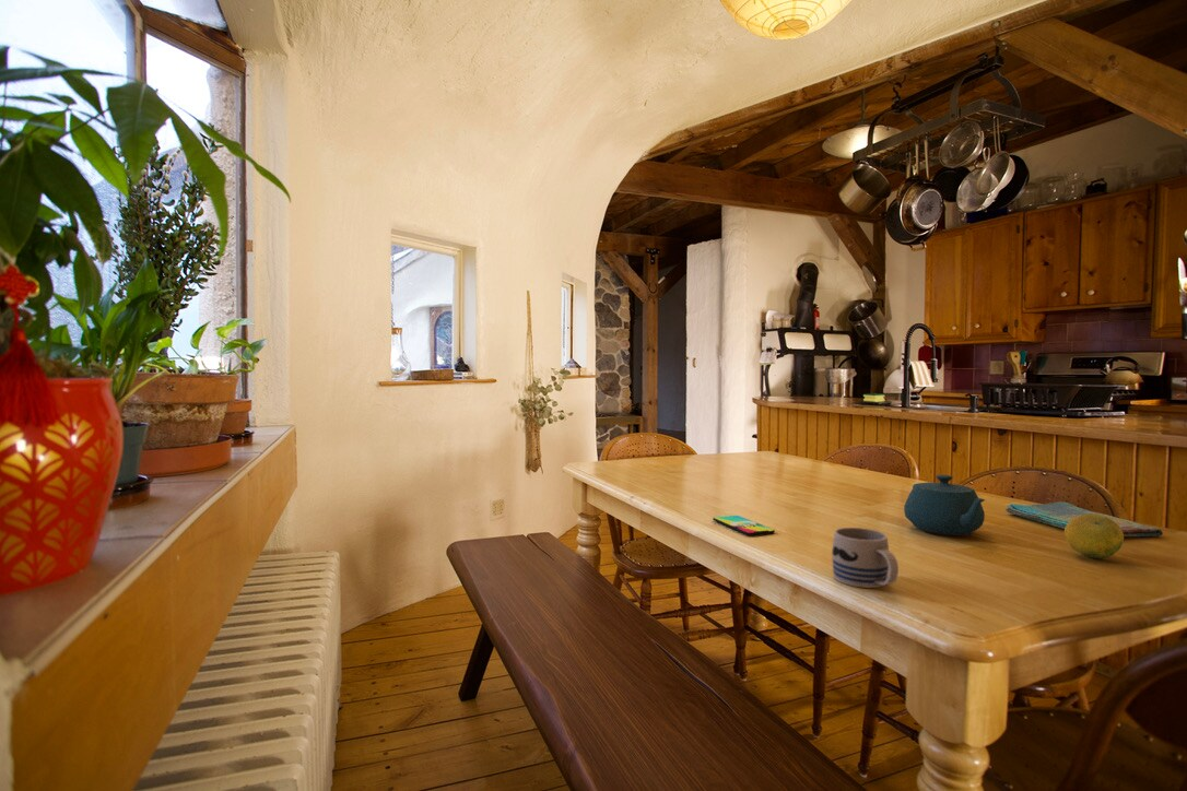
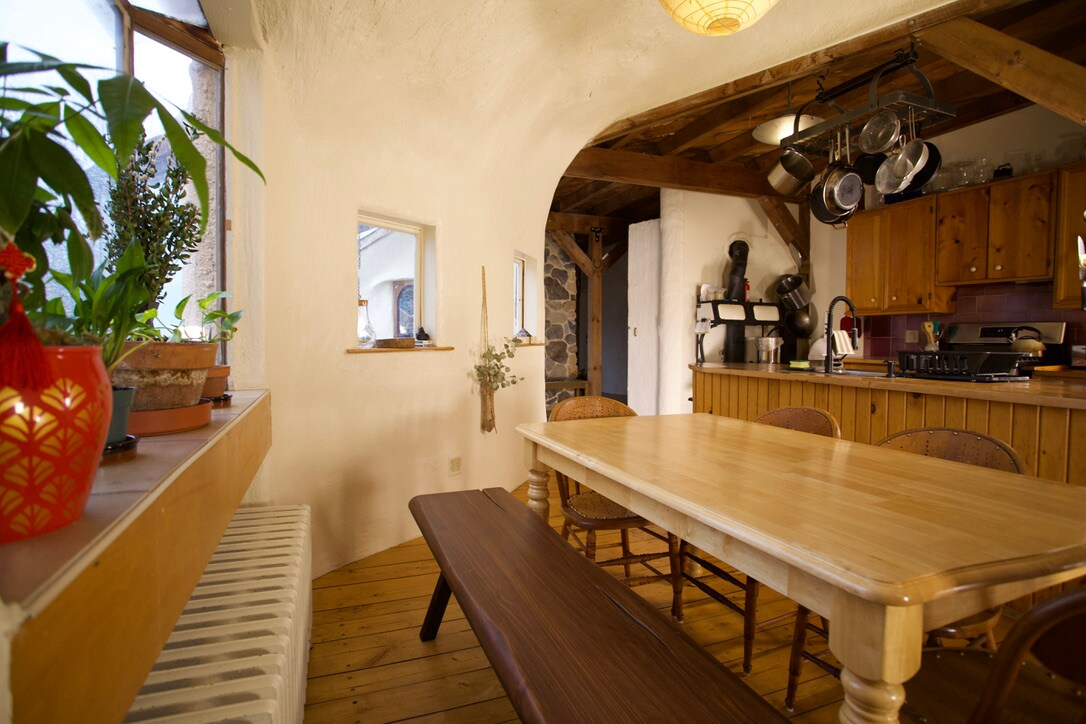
- fruit [1063,513,1125,559]
- mug [831,527,900,589]
- teapot [903,474,986,536]
- smartphone [712,515,776,536]
- dish towel [1004,500,1164,538]
